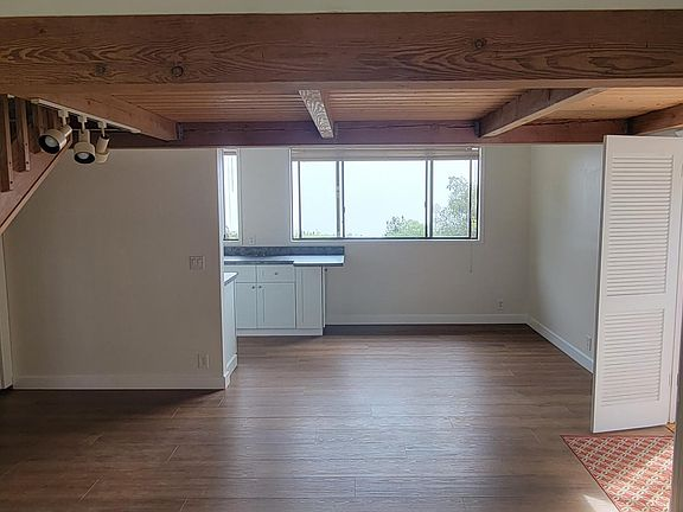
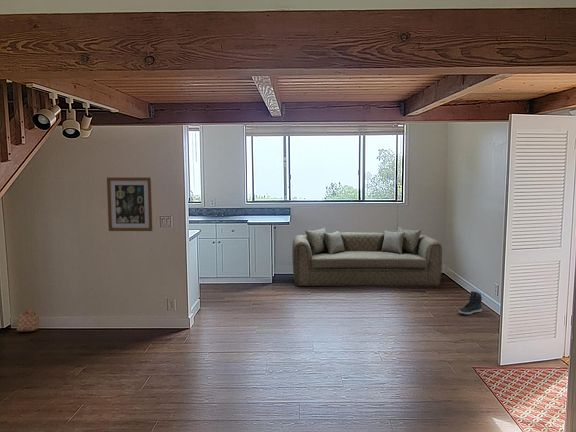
+ sneaker [458,290,483,316]
+ basket [16,307,41,333]
+ sofa [291,226,443,287]
+ wall art [106,177,154,232]
